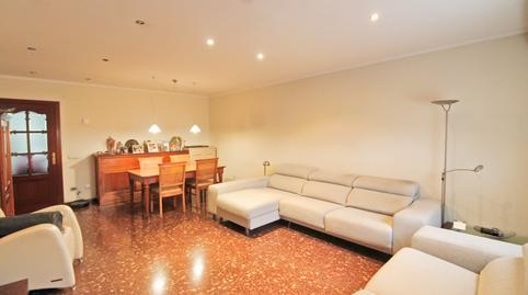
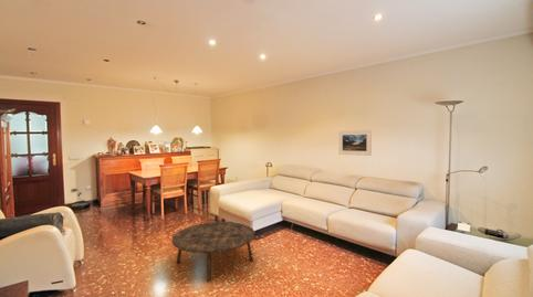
+ coffee table [171,221,257,283]
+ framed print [337,129,373,157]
